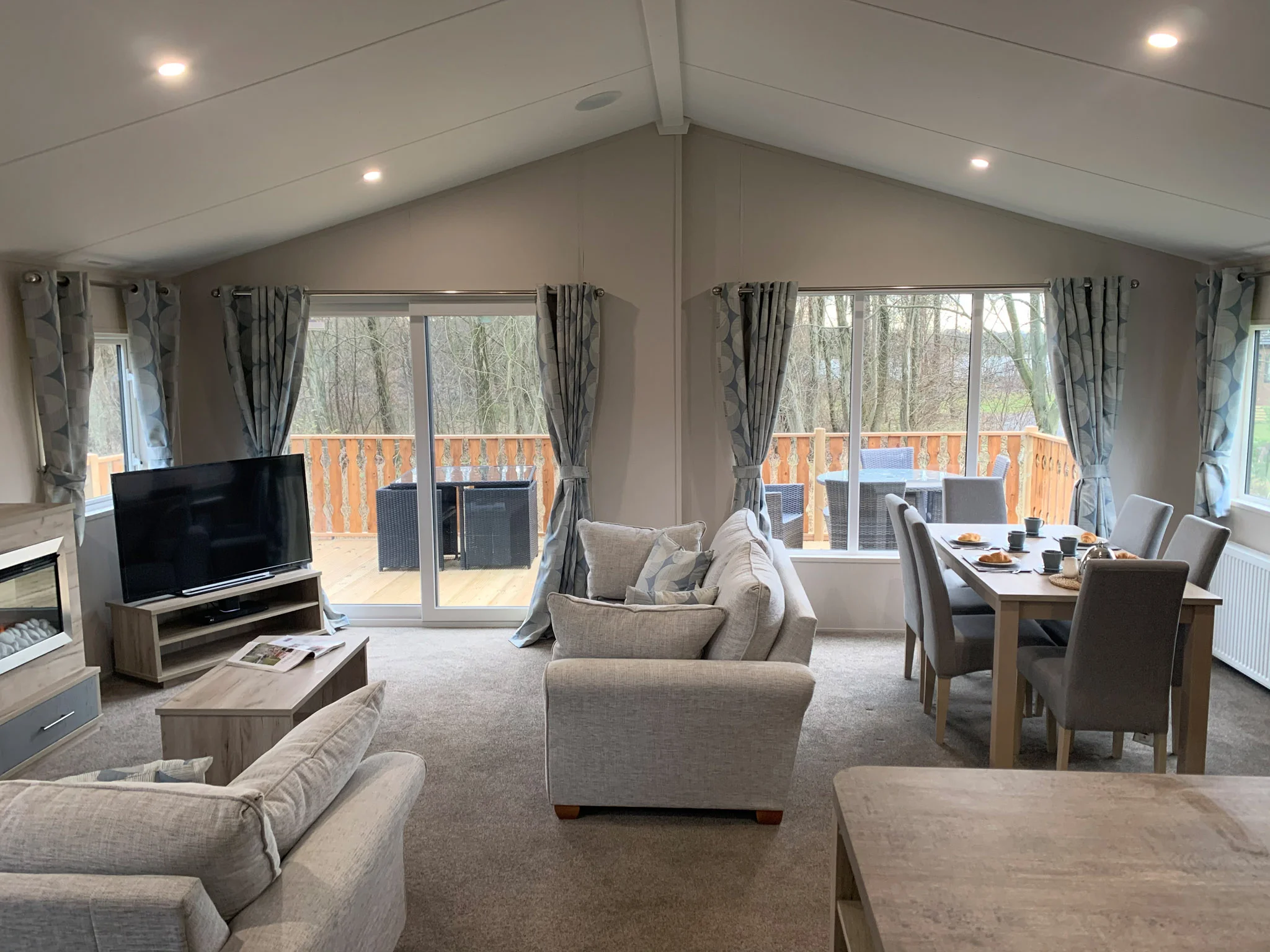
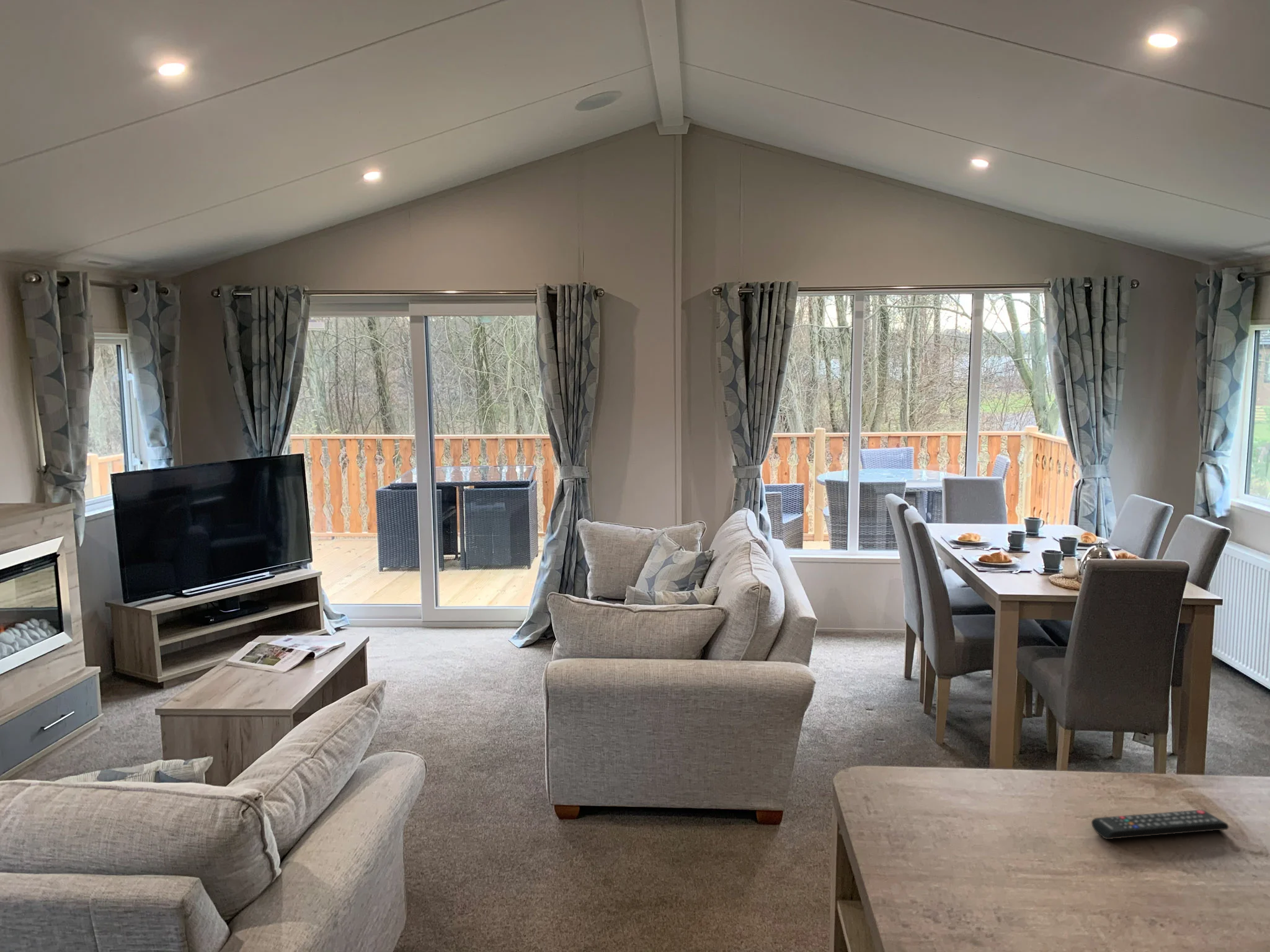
+ remote control [1091,809,1230,840]
